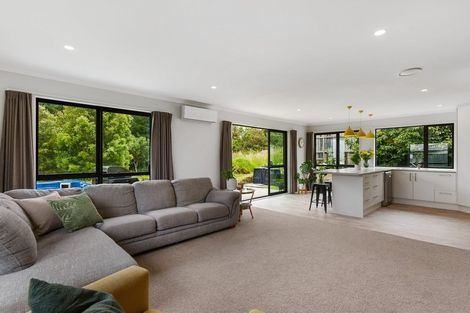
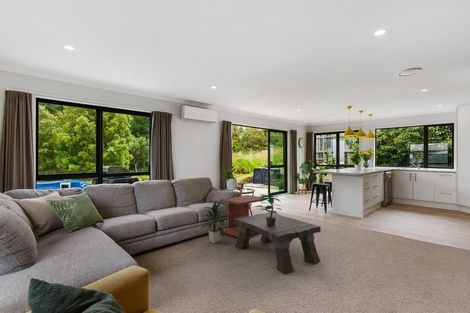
+ potted plant [253,193,284,224]
+ side table [220,194,265,238]
+ coffee table [234,212,321,275]
+ indoor plant [198,200,227,244]
